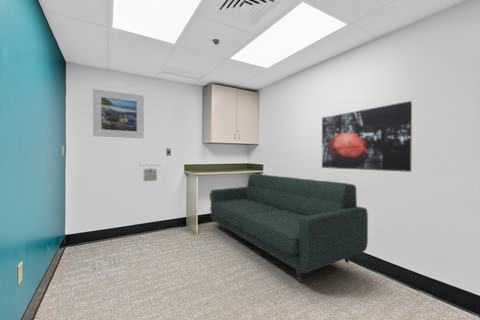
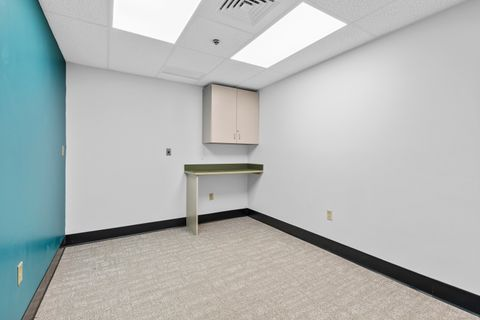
- calendar [140,163,160,182]
- wall art [321,100,413,173]
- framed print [92,88,145,139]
- sofa [209,173,369,283]
